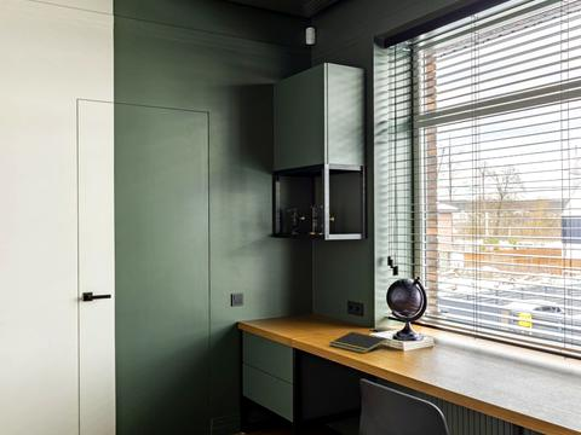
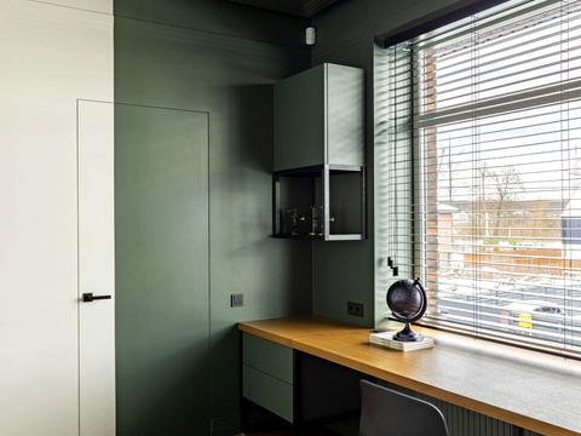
- notepad [328,331,387,354]
